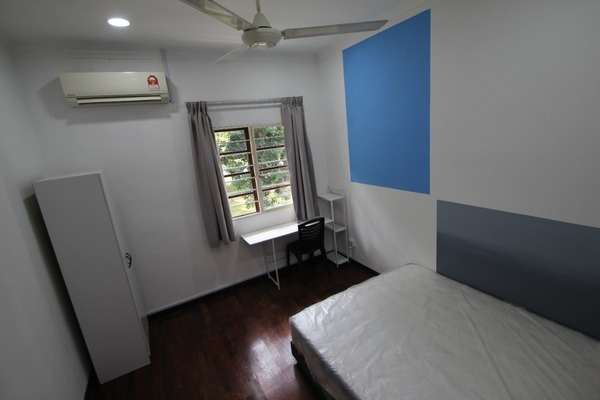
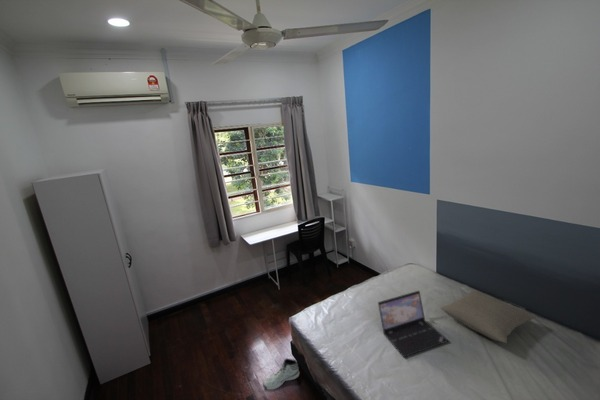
+ pillow [439,289,536,344]
+ laptop [377,290,450,358]
+ sneaker [262,357,300,391]
